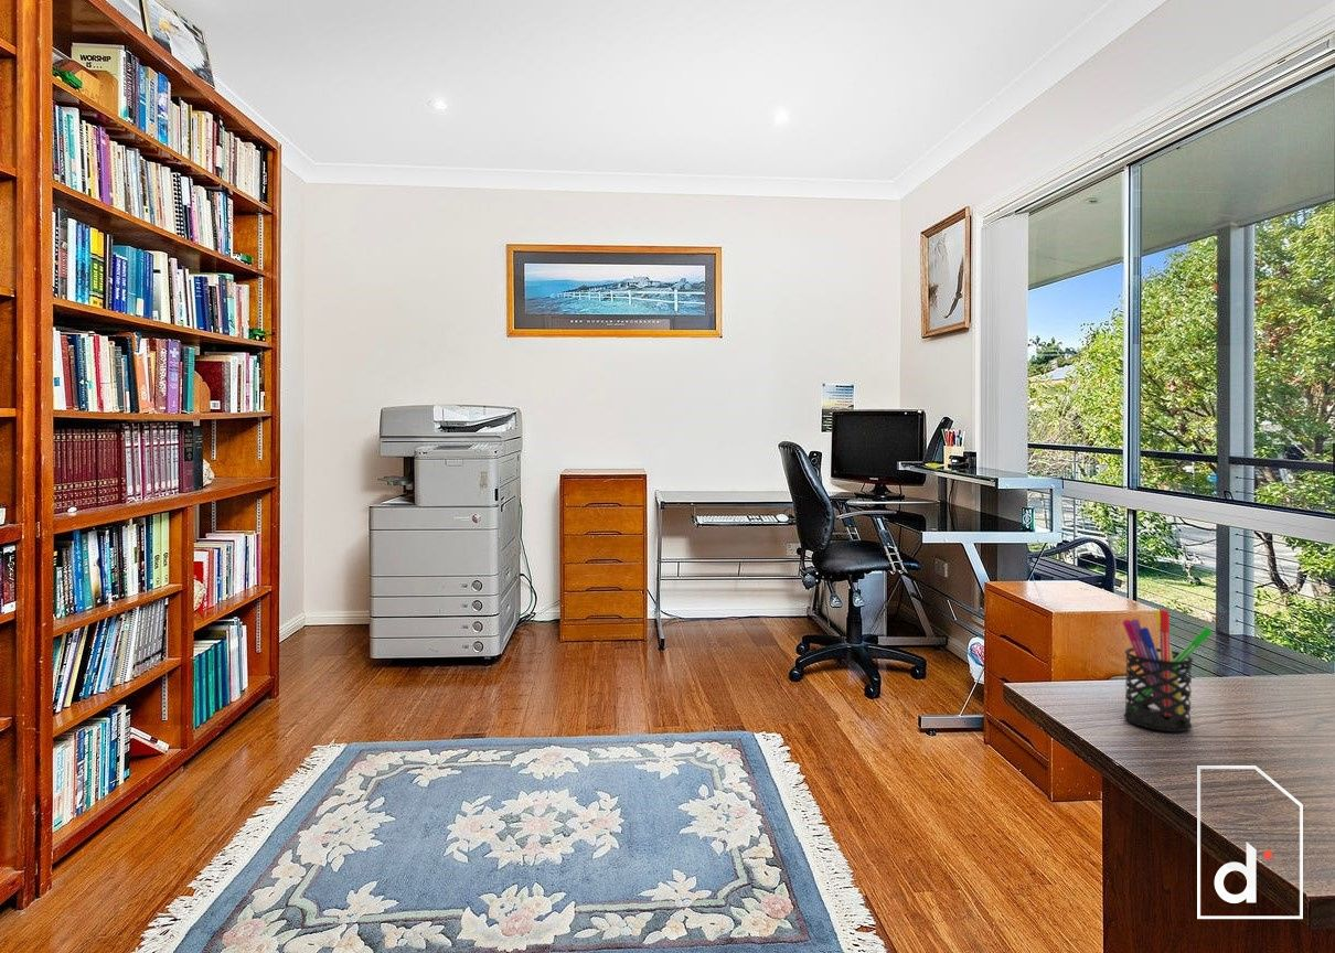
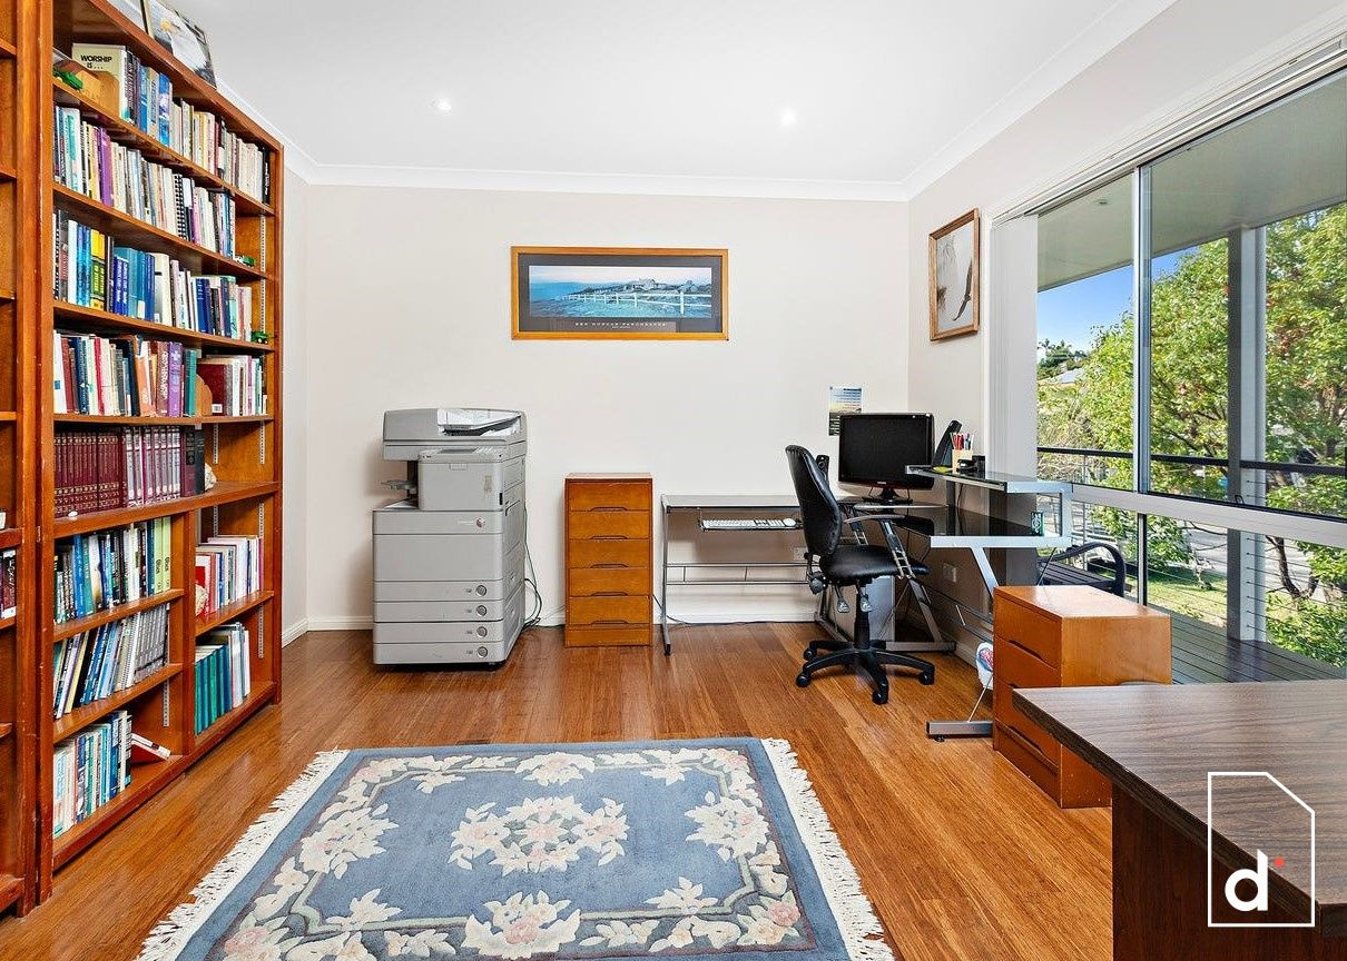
- pen holder [1122,609,1214,732]
